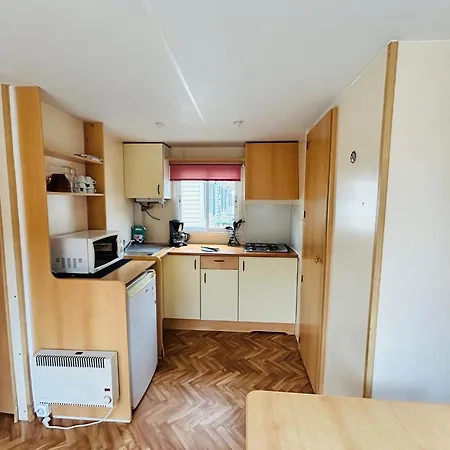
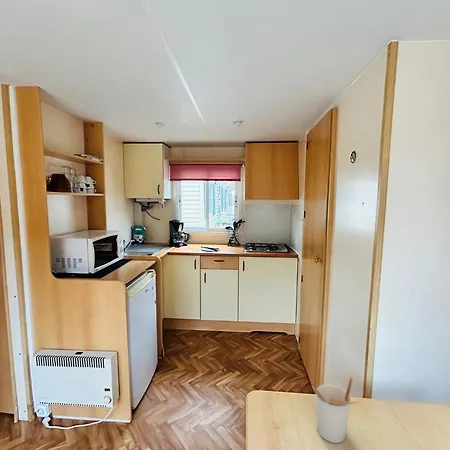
+ utensil holder [311,375,360,444]
